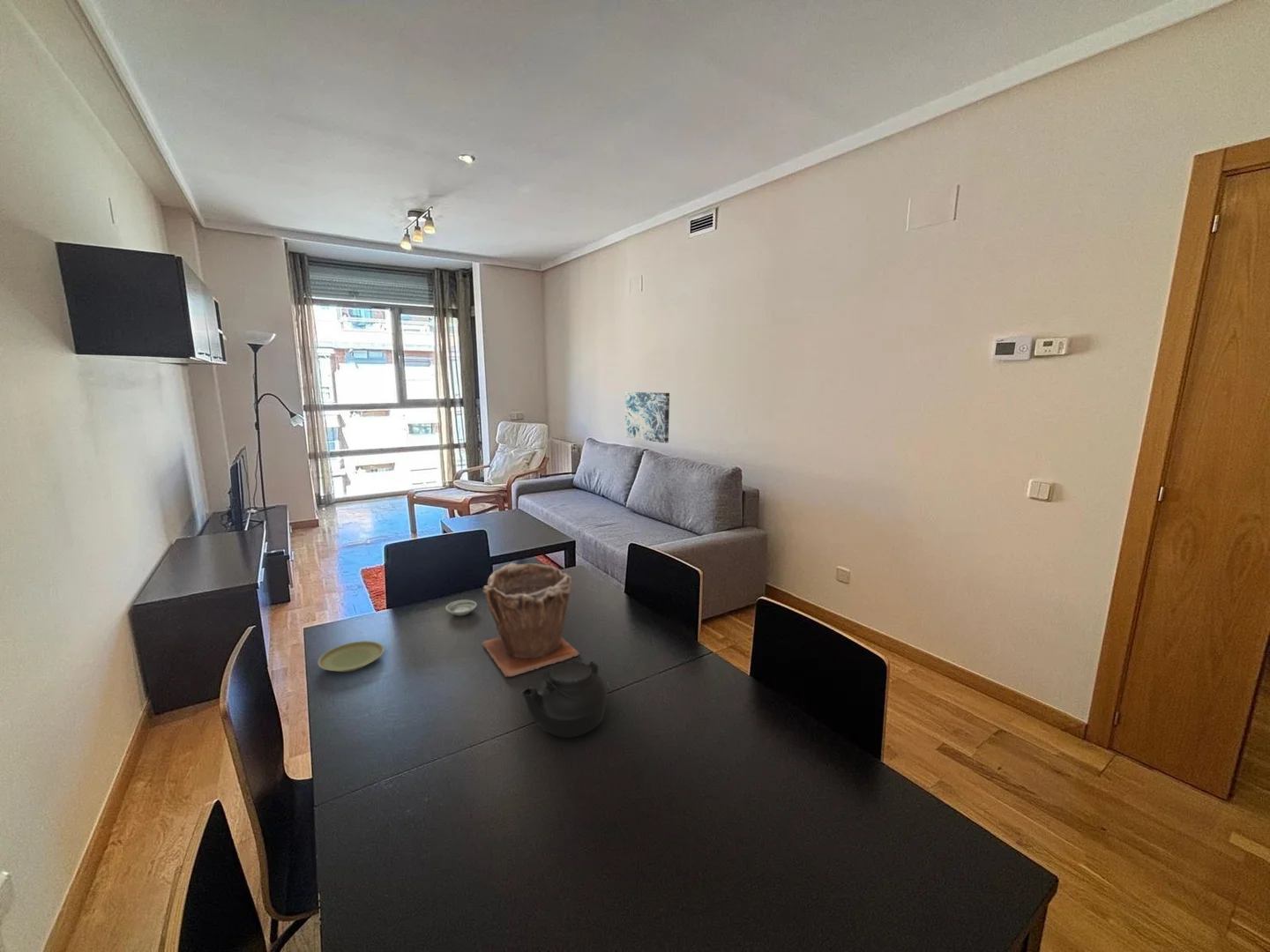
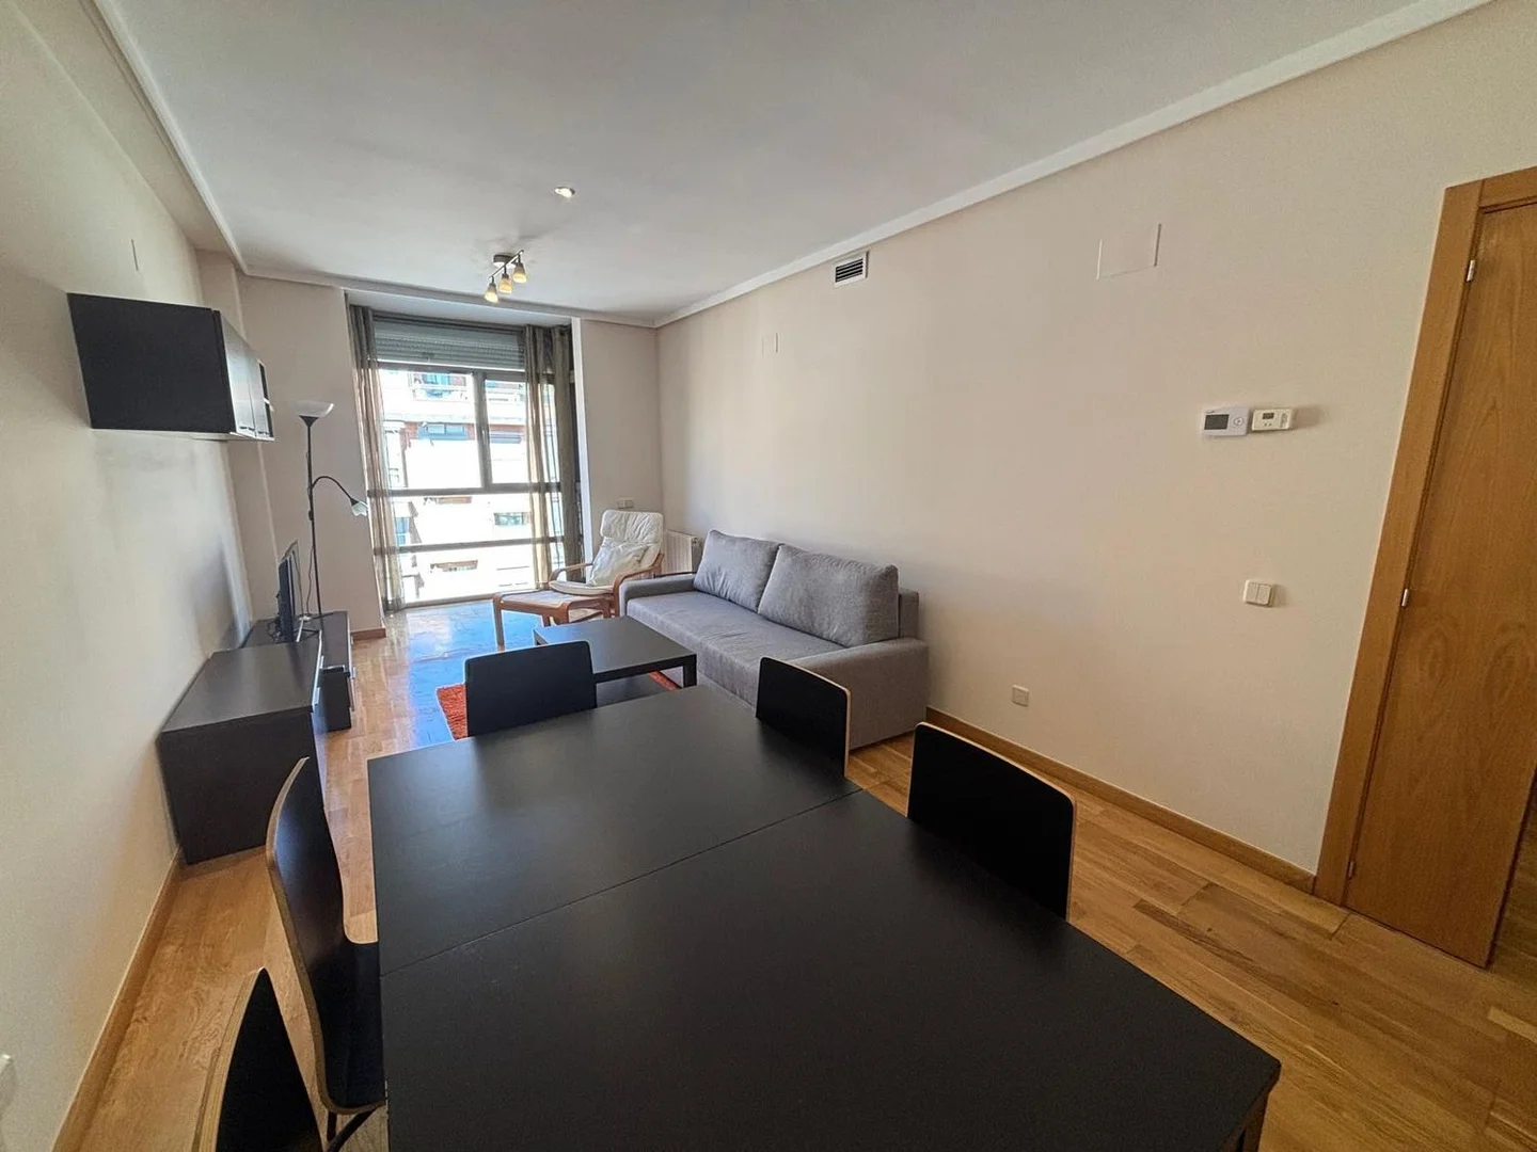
- wall art [624,391,670,444]
- teapot [519,660,609,739]
- plate [317,640,385,673]
- plant pot [481,562,580,677]
- saucer [444,599,478,617]
